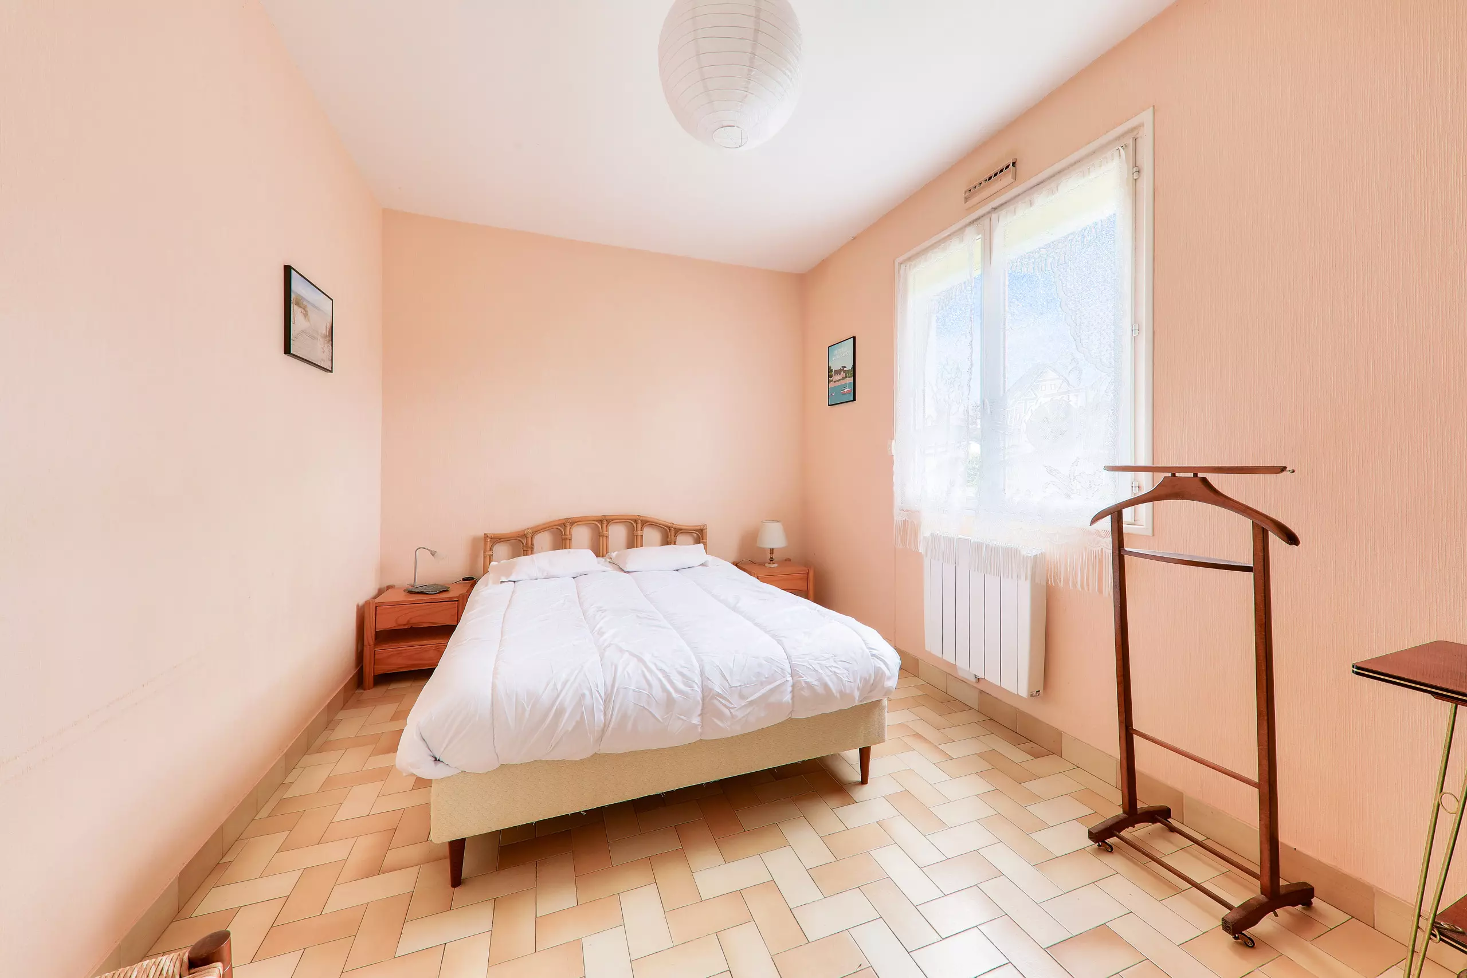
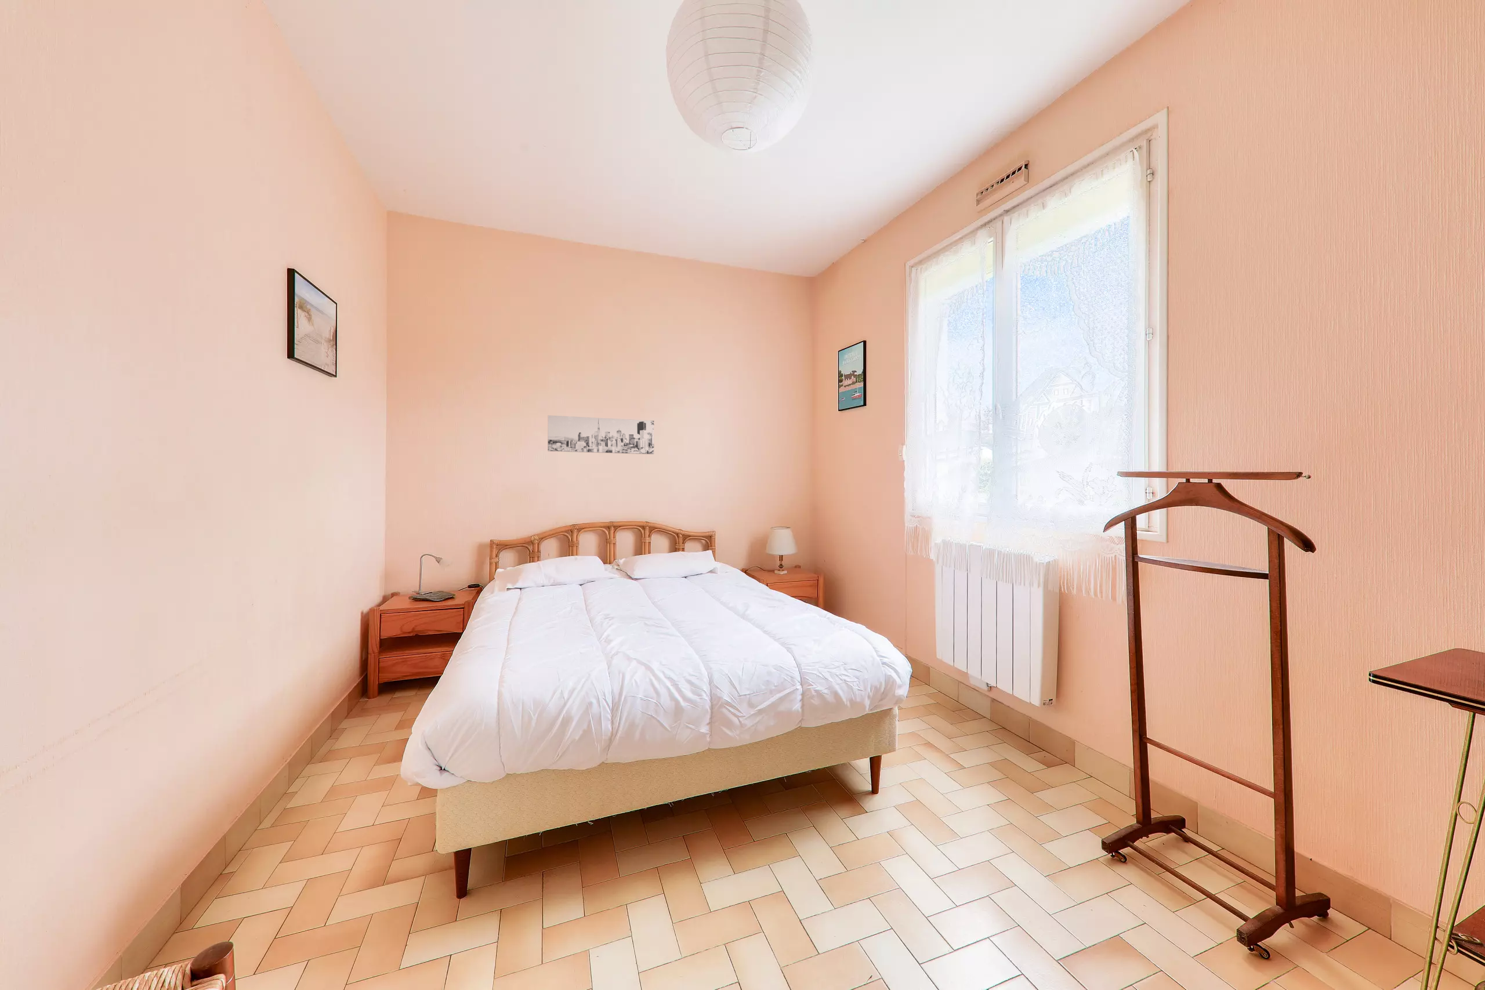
+ wall art [547,414,654,455]
